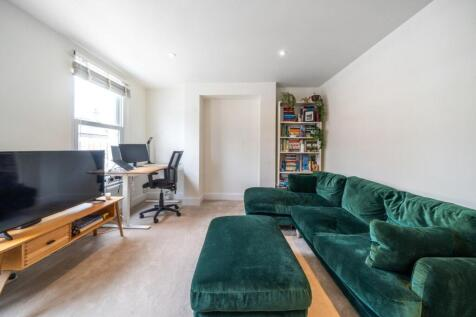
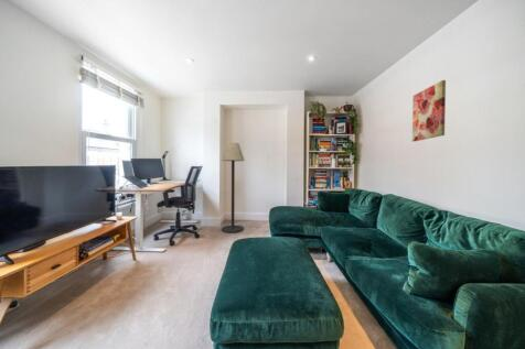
+ floor lamp [221,142,246,233]
+ wall art [411,79,447,142]
